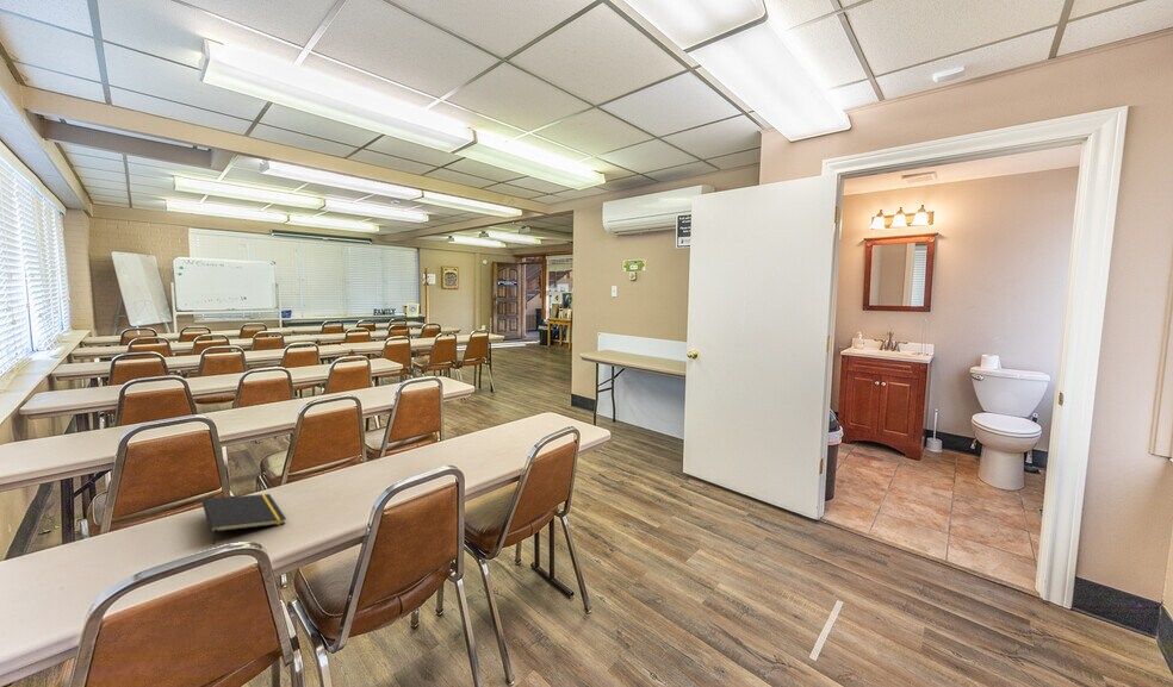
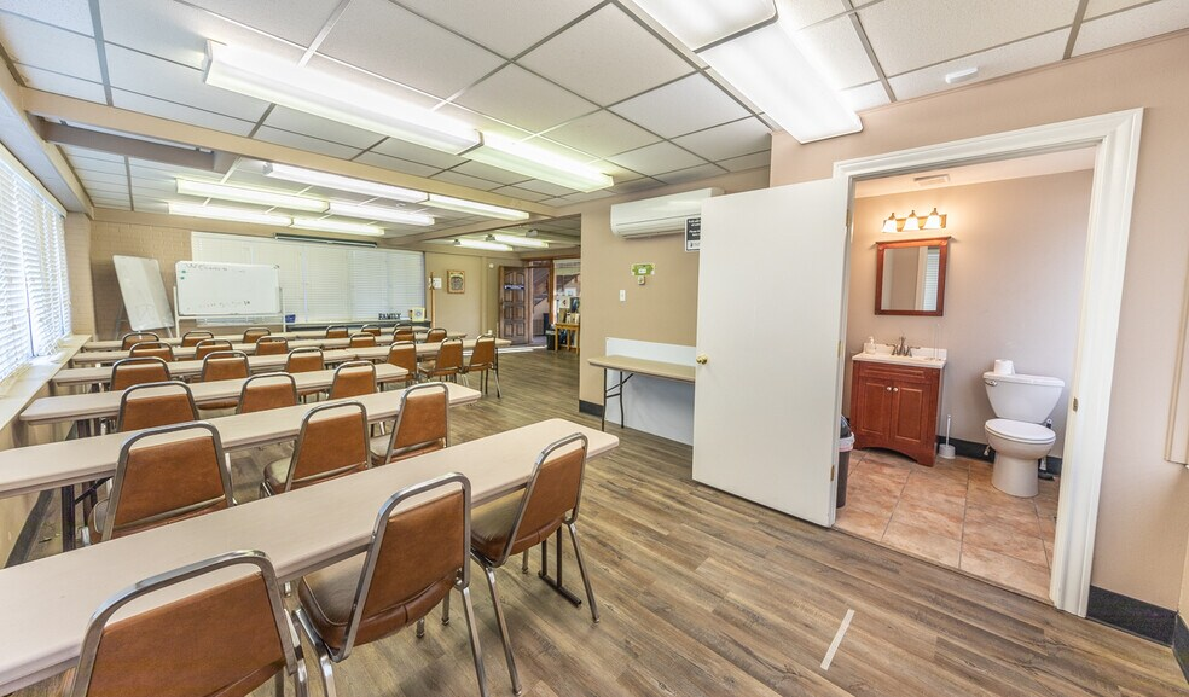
- notepad [200,493,287,545]
